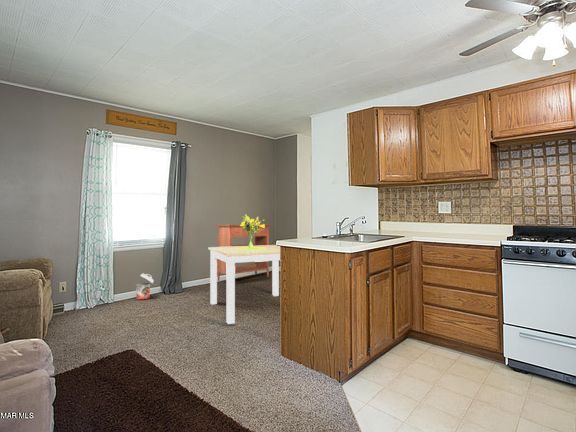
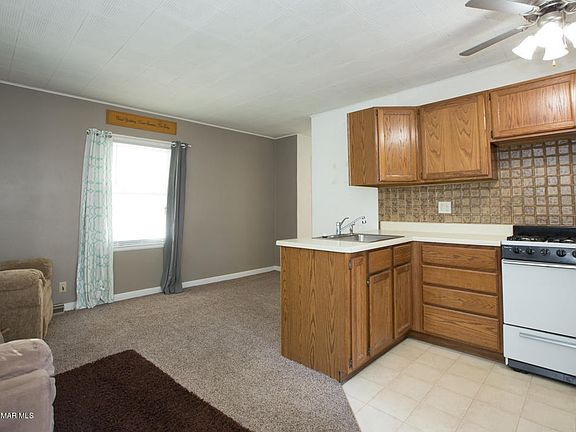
- bouquet [236,213,266,250]
- dining table [207,244,281,325]
- trash can [135,273,155,300]
- console table [215,224,272,282]
